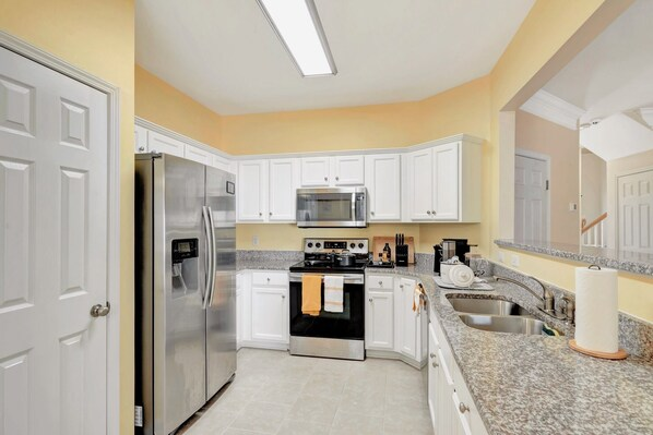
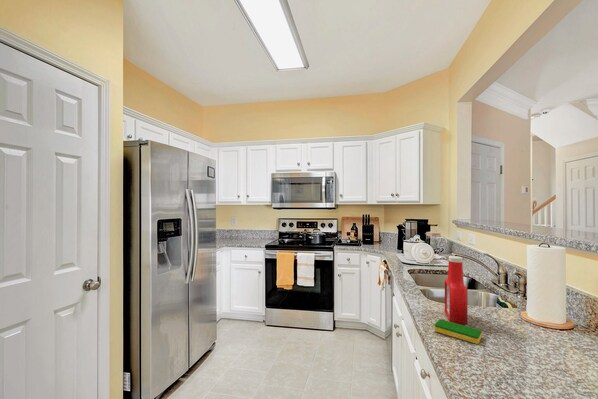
+ dish sponge [433,318,483,345]
+ soap bottle [444,255,469,326]
